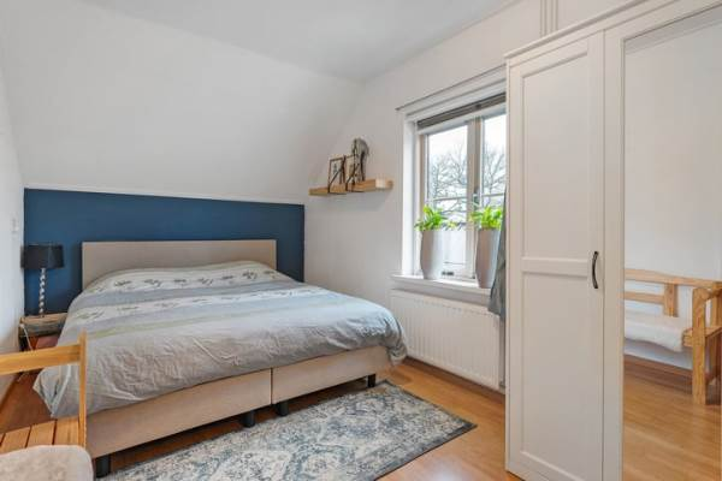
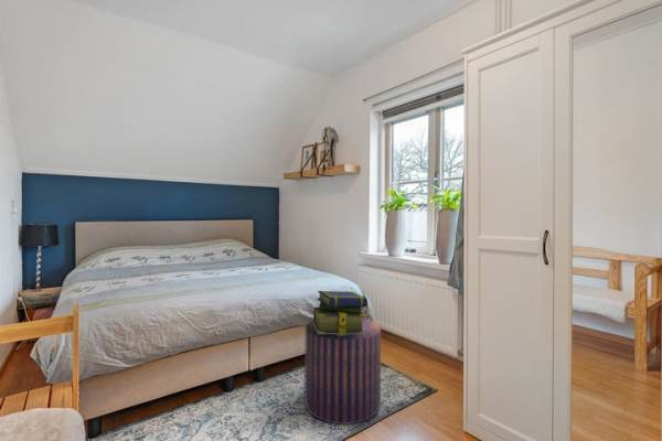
+ stool [303,318,382,426]
+ stack of books [312,290,369,335]
